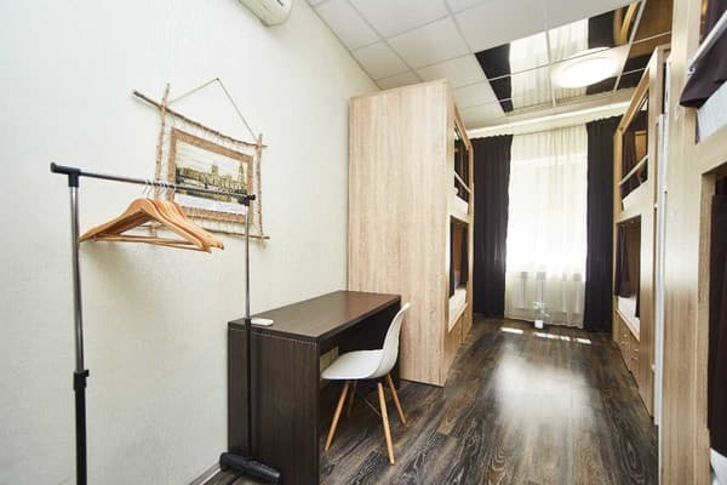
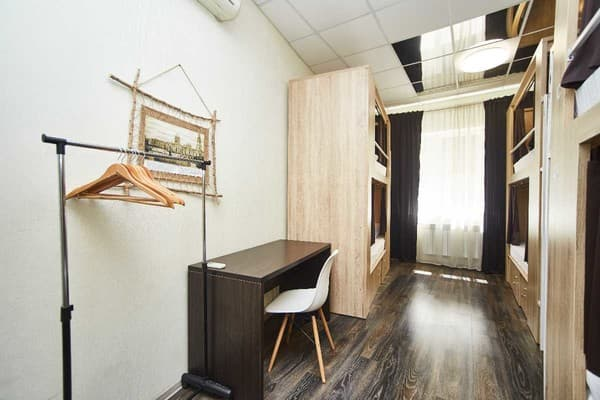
- potted plant [529,301,553,329]
